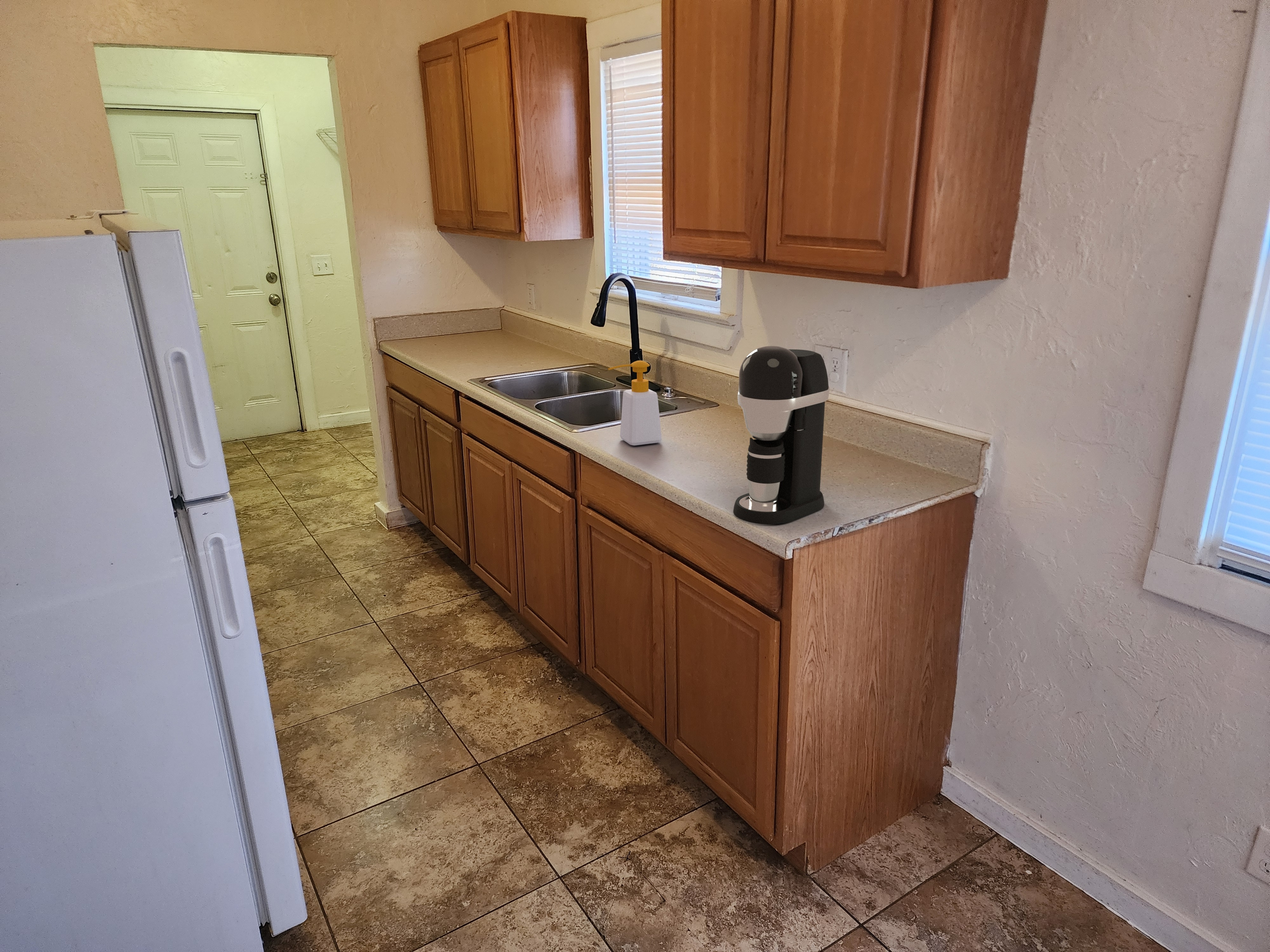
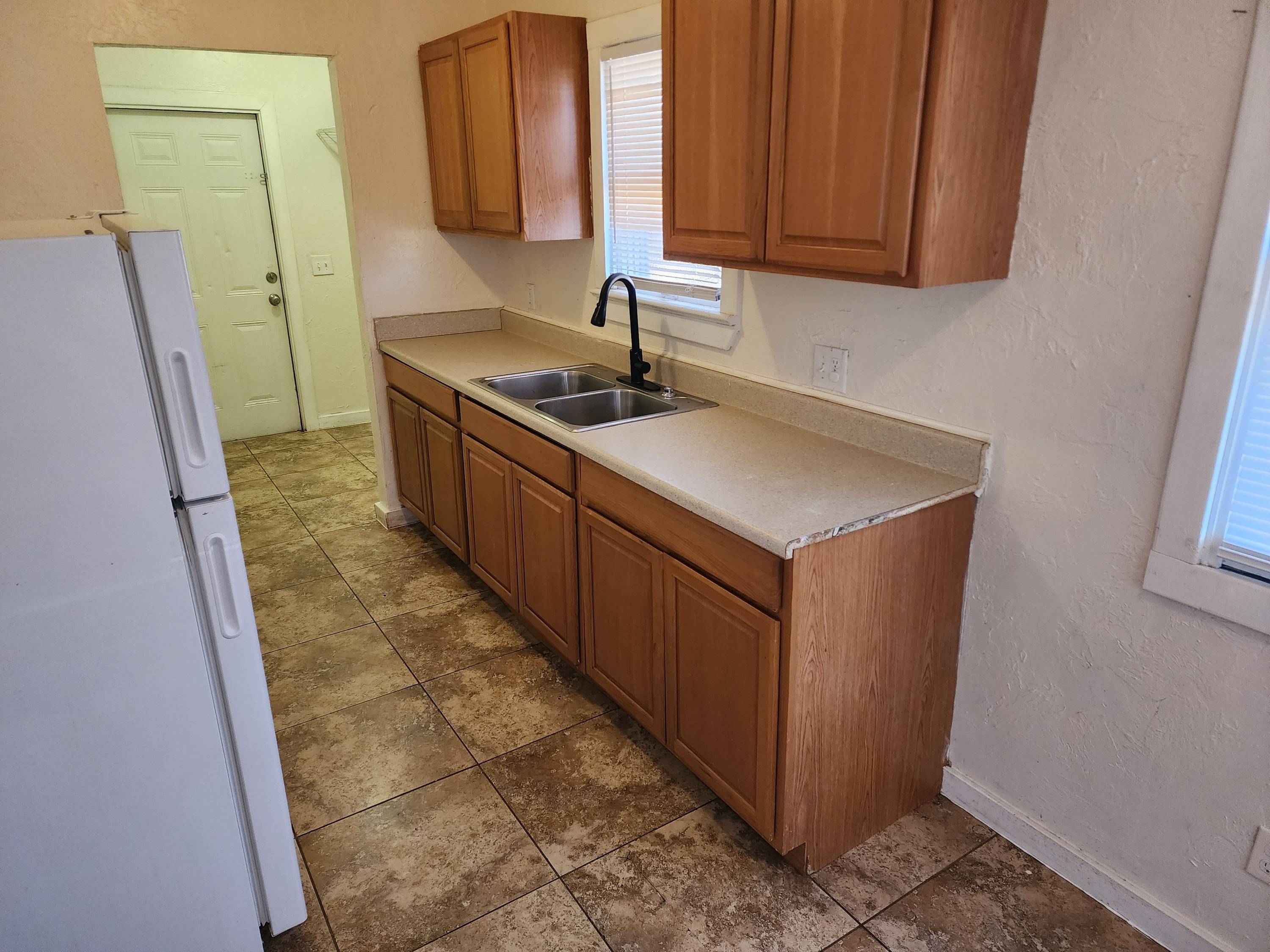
- soap bottle [608,360,662,446]
- coffee maker [733,346,830,525]
